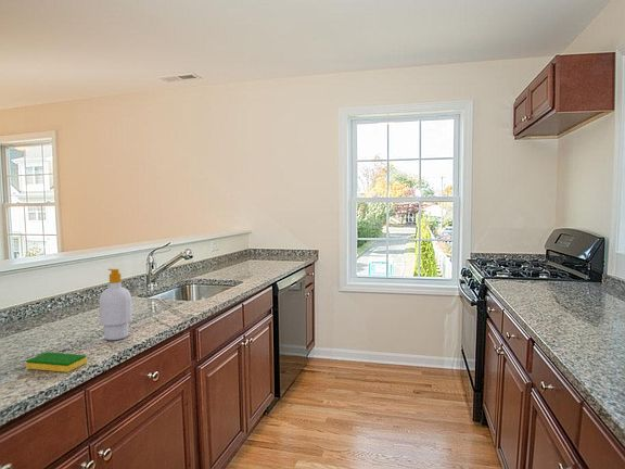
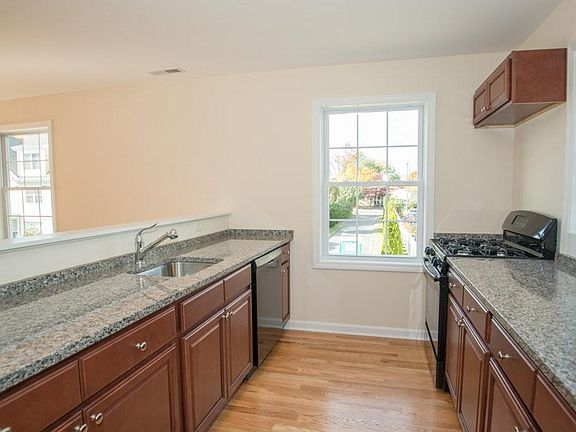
- soap bottle [98,268,133,341]
- dish sponge [25,352,88,373]
